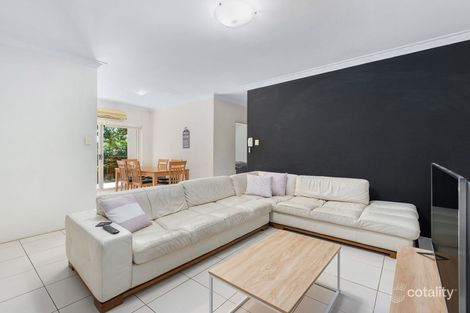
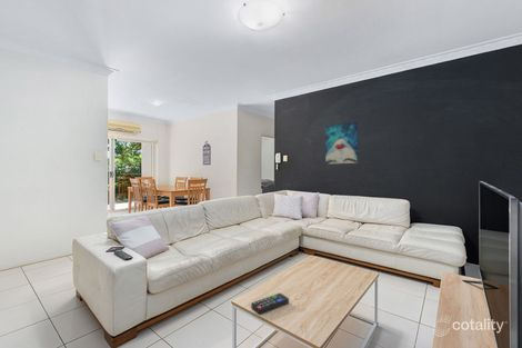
+ wall art [324,120,359,165]
+ remote control [250,292,290,315]
